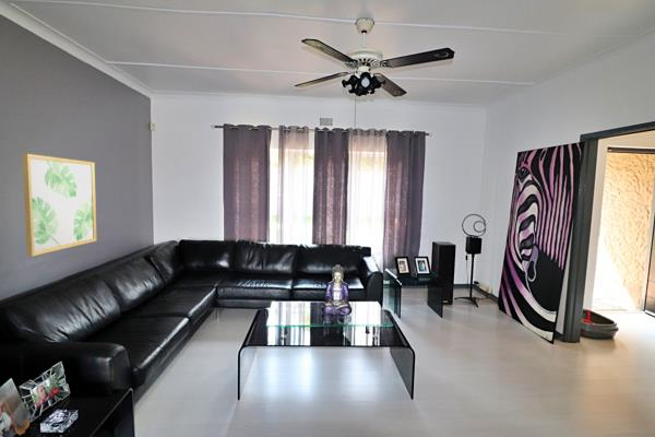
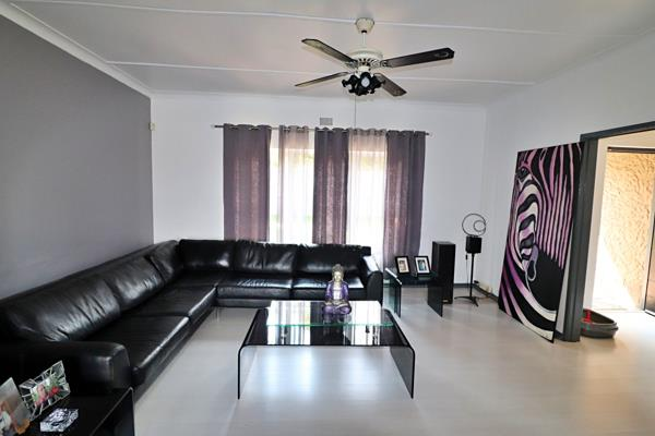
- wall art [22,153,97,258]
